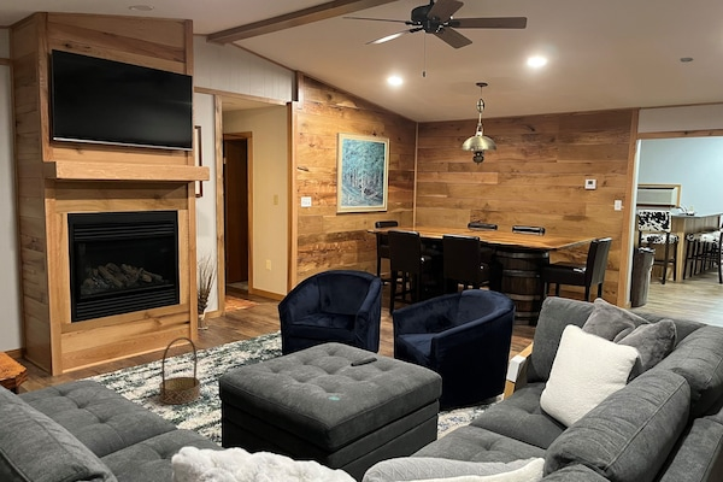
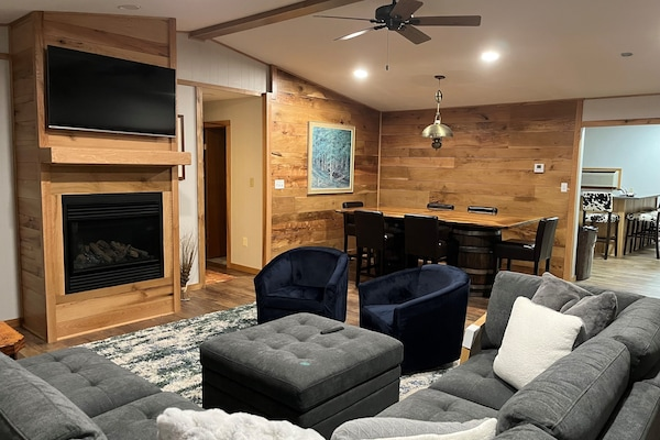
- basket [158,336,201,405]
